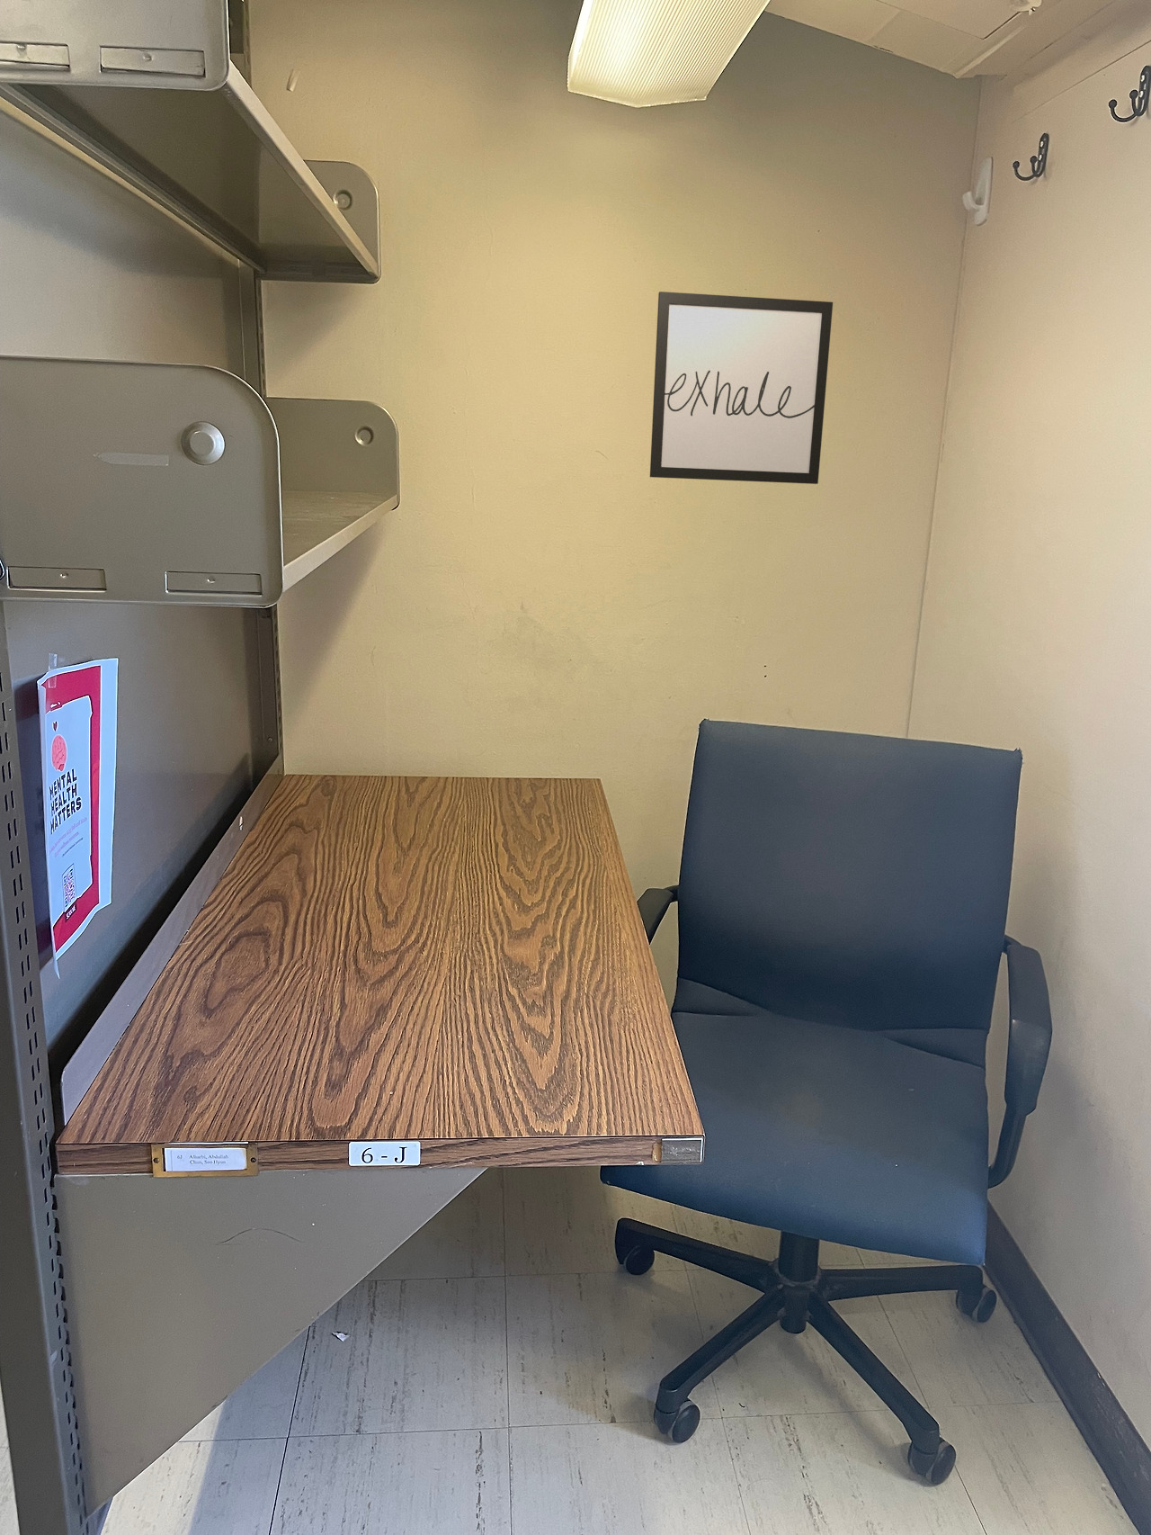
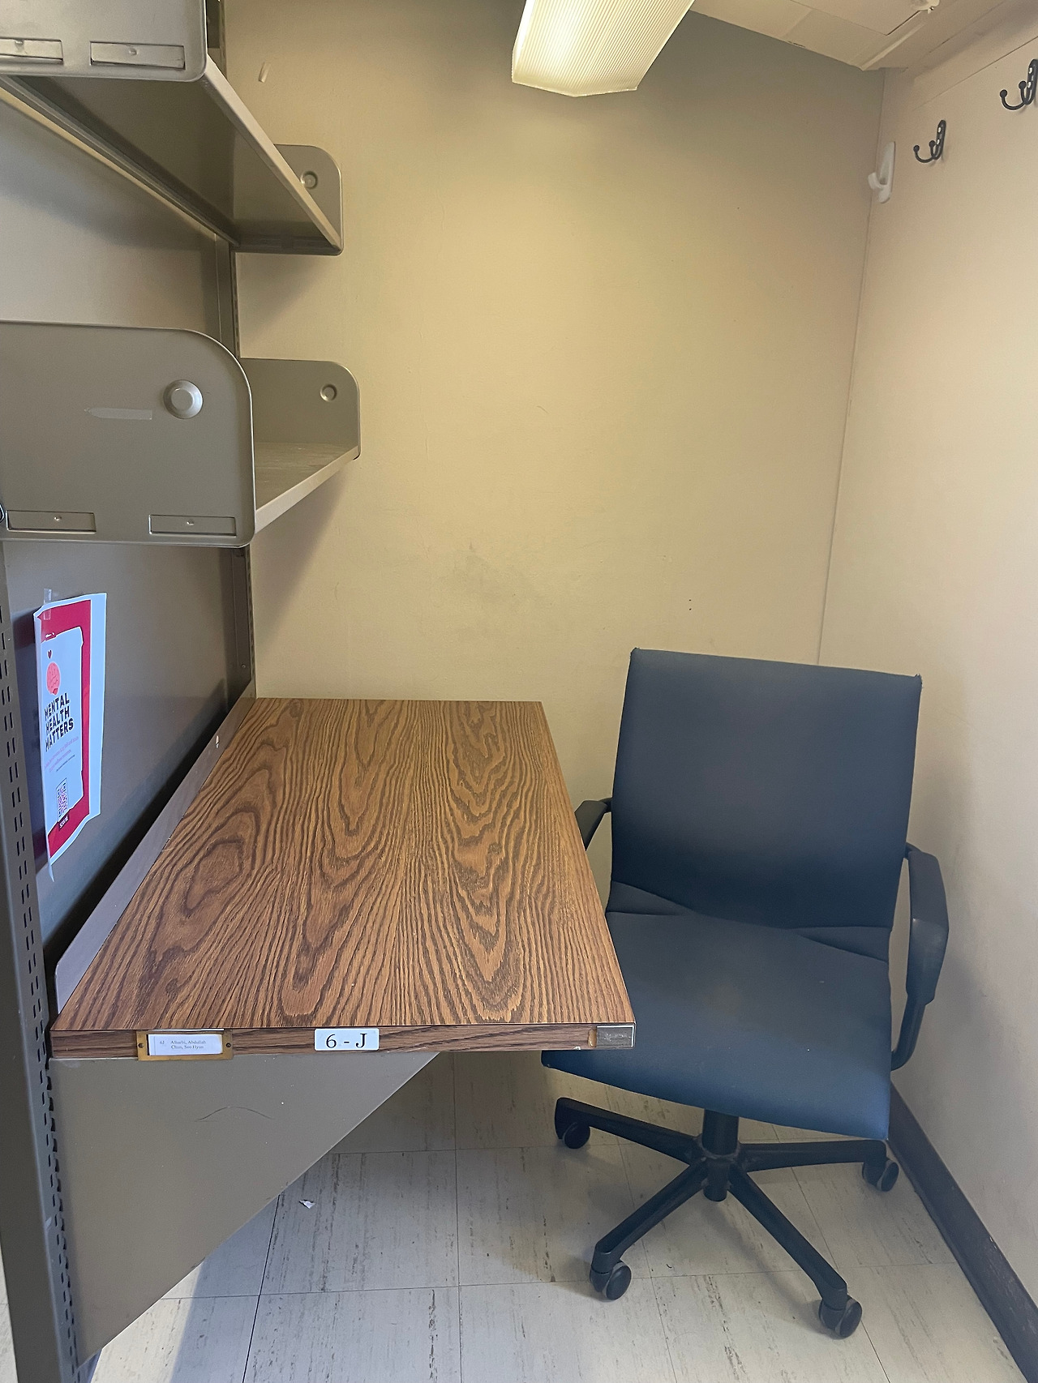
- wall art [649,290,833,485]
